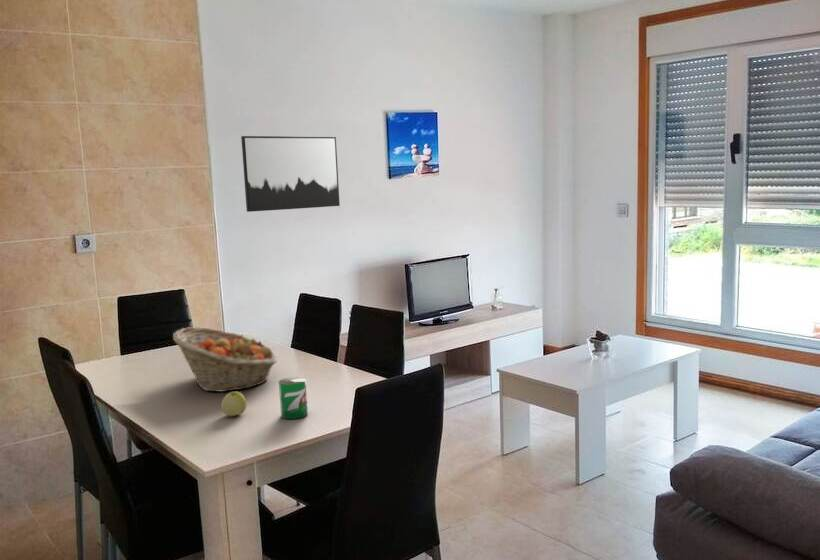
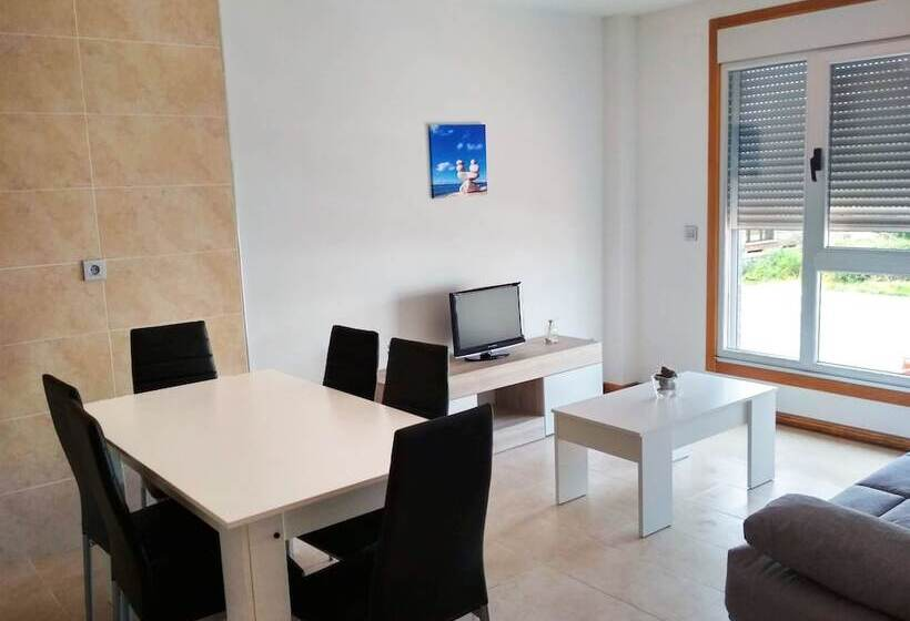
- can [278,376,309,420]
- wall art [240,135,341,213]
- apple [220,390,248,417]
- fruit basket [172,326,278,393]
